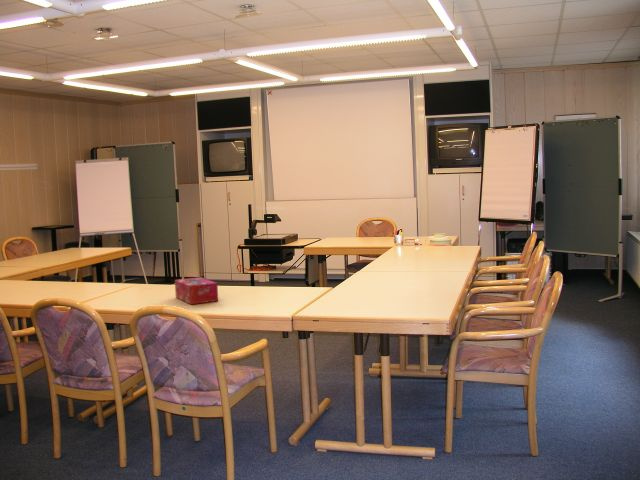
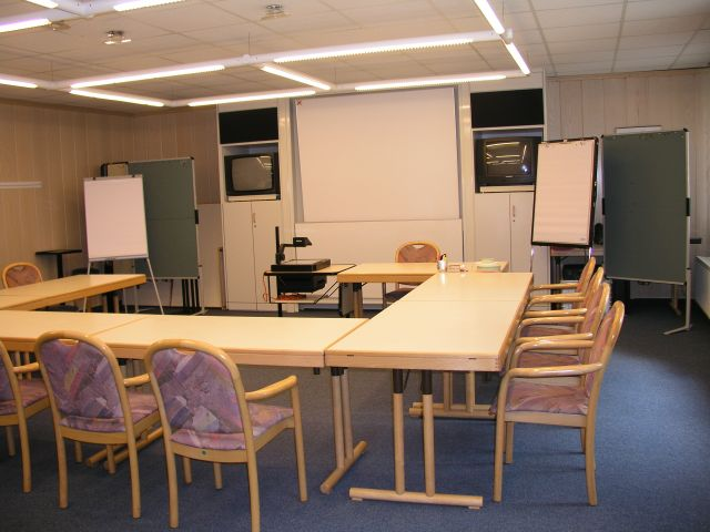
- tissue box [174,276,219,305]
